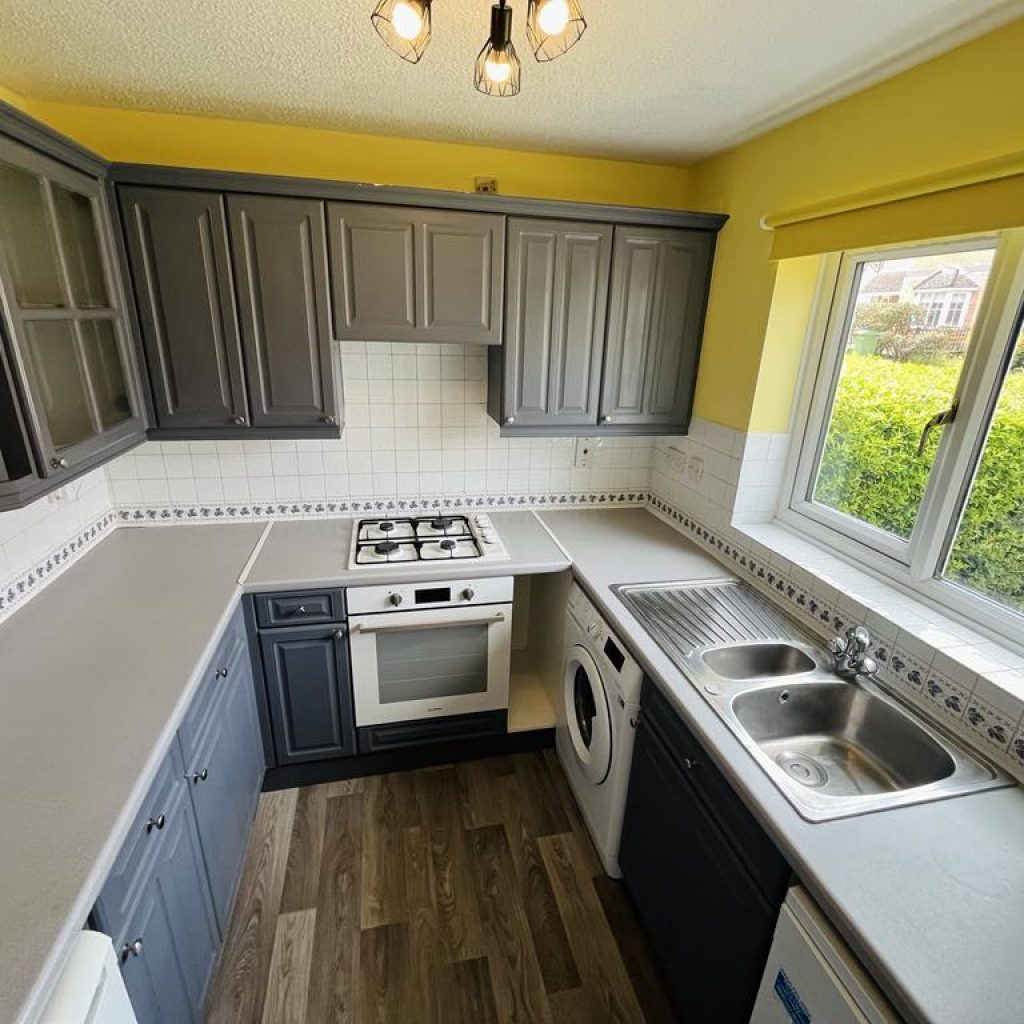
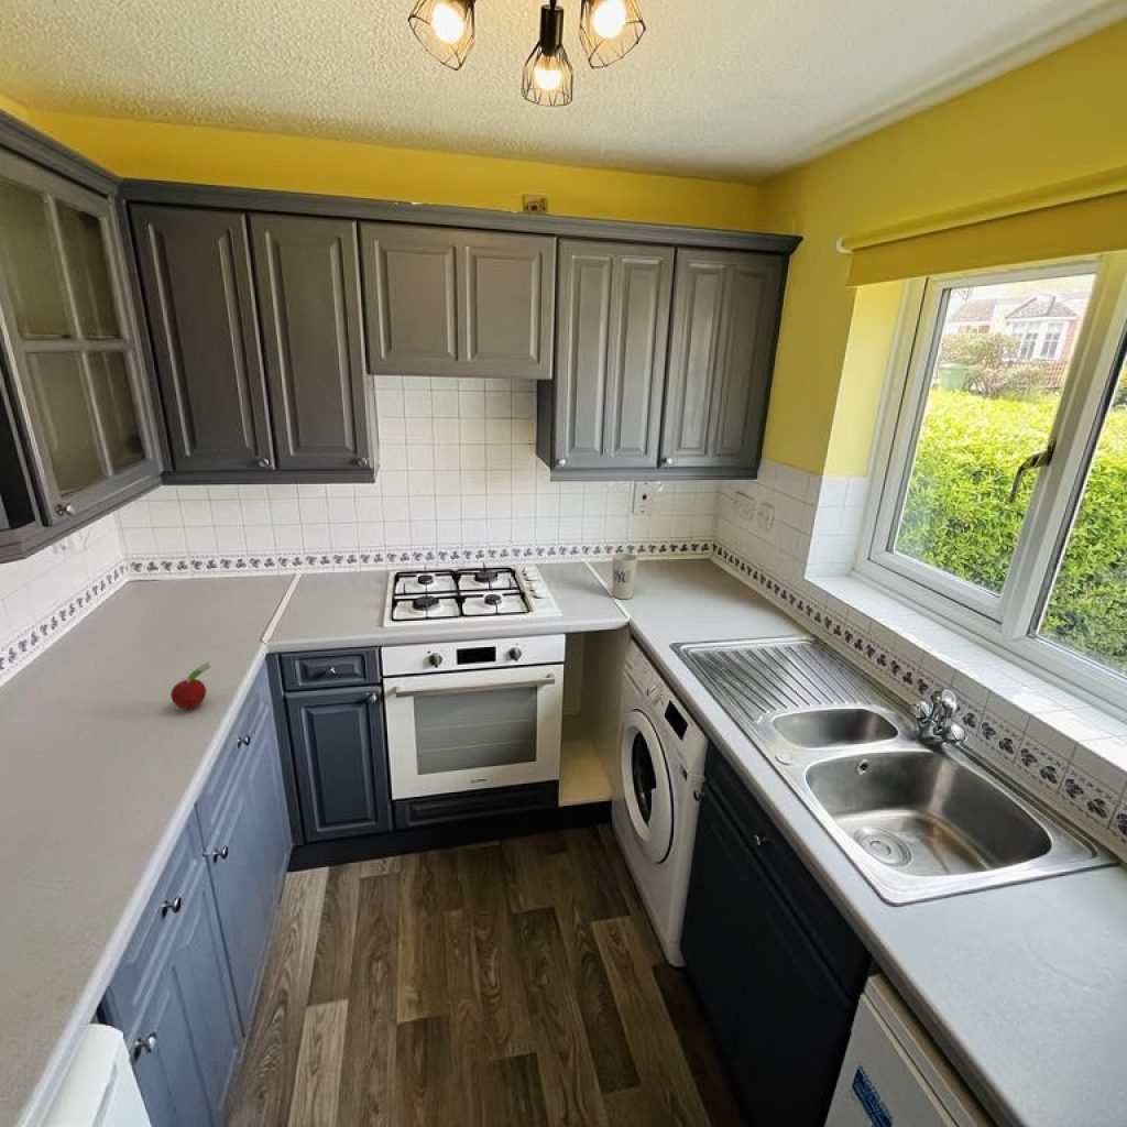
+ fruit [169,660,211,710]
+ cup [612,552,638,600]
